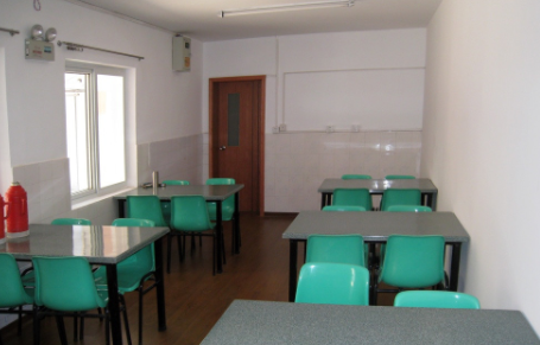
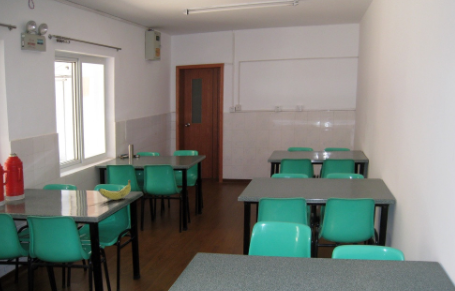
+ banana [98,179,132,201]
